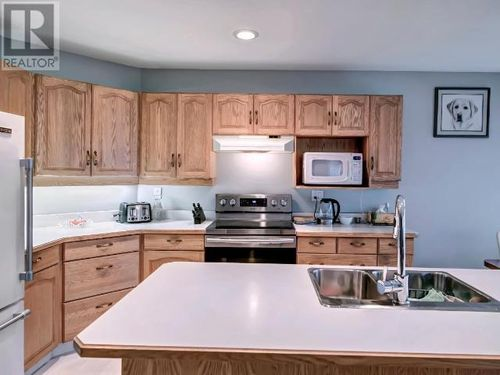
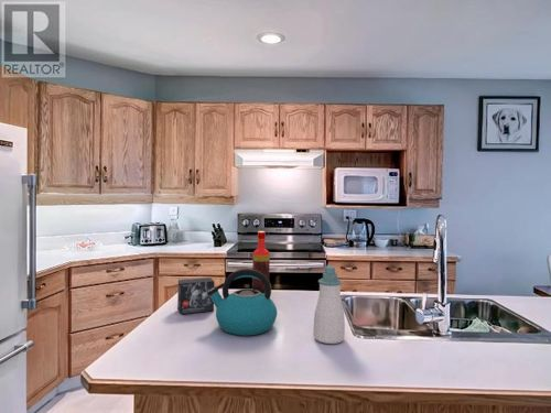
+ small box [176,276,215,315]
+ soap bottle [313,264,346,345]
+ bottle [251,230,271,294]
+ kettle [207,268,278,337]
